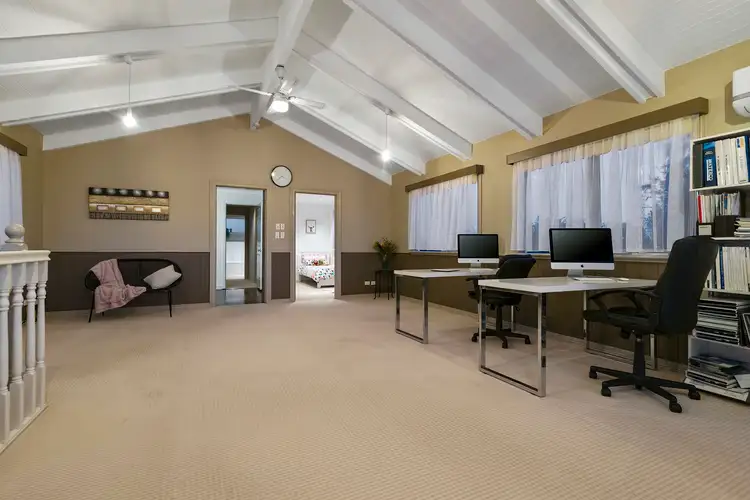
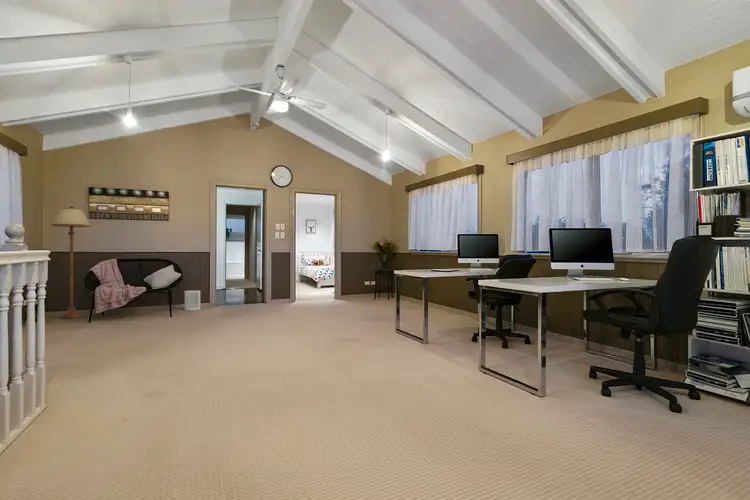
+ wastebasket [183,289,202,311]
+ floor lamp [50,205,92,319]
